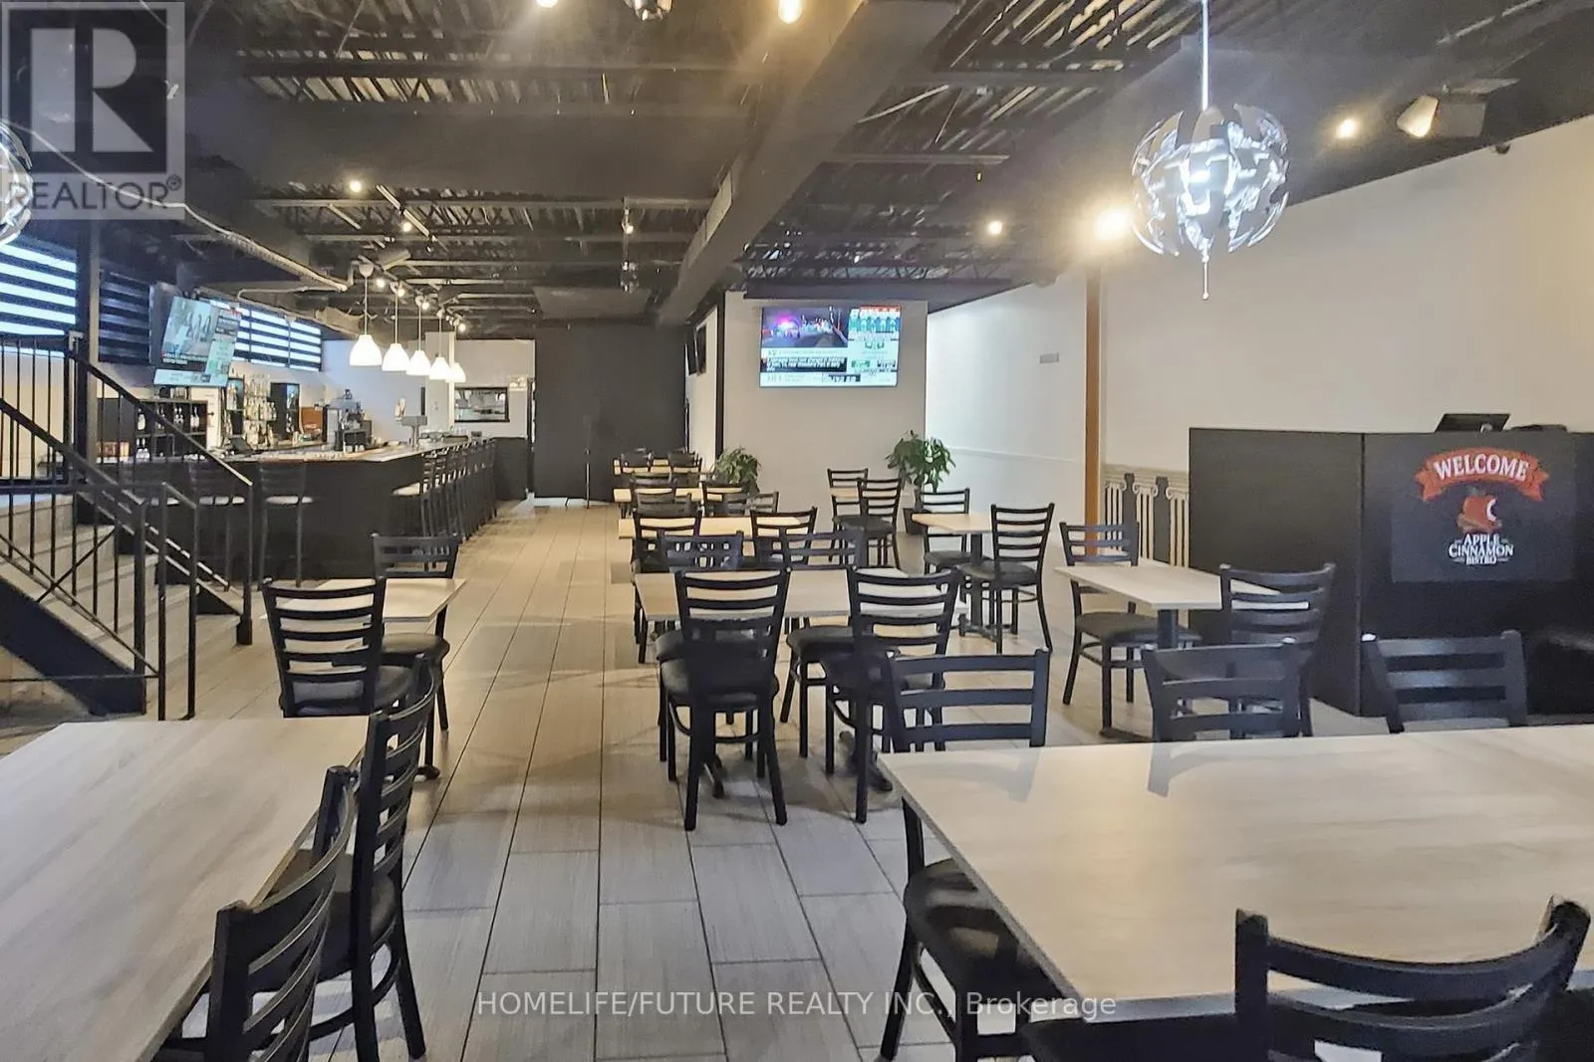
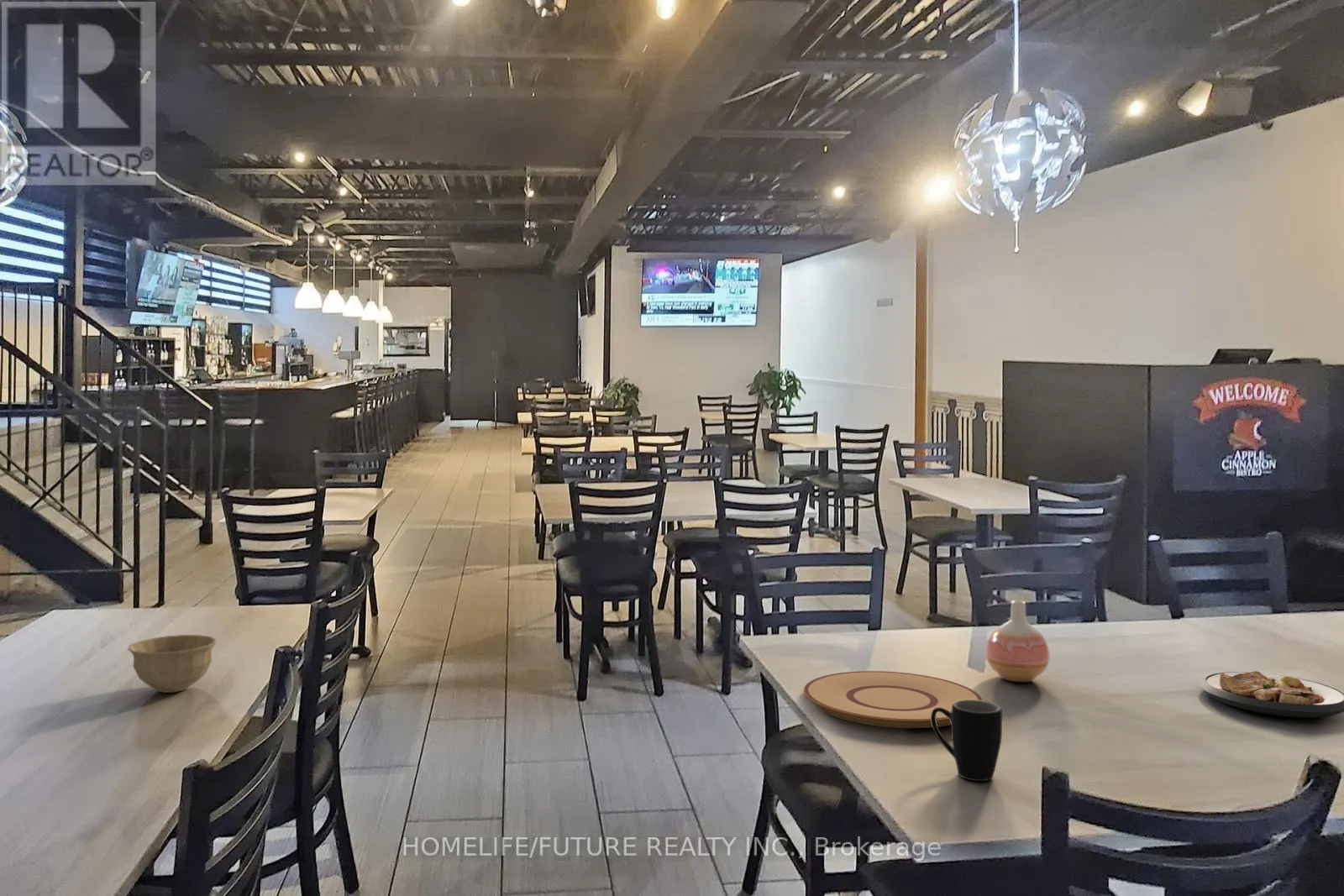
+ vase [985,600,1051,683]
+ plate [1198,670,1344,719]
+ bowl [127,634,218,694]
+ mug [931,700,1003,782]
+ plate [803,670,984,729]
